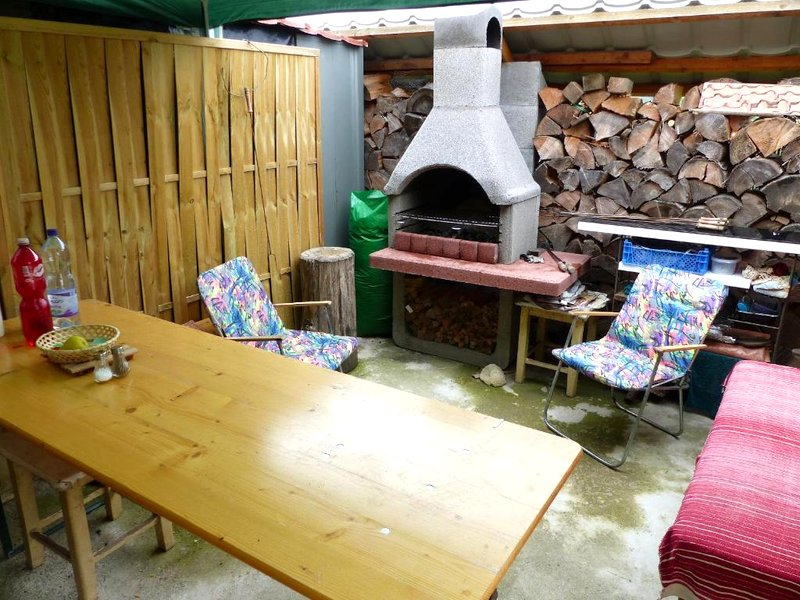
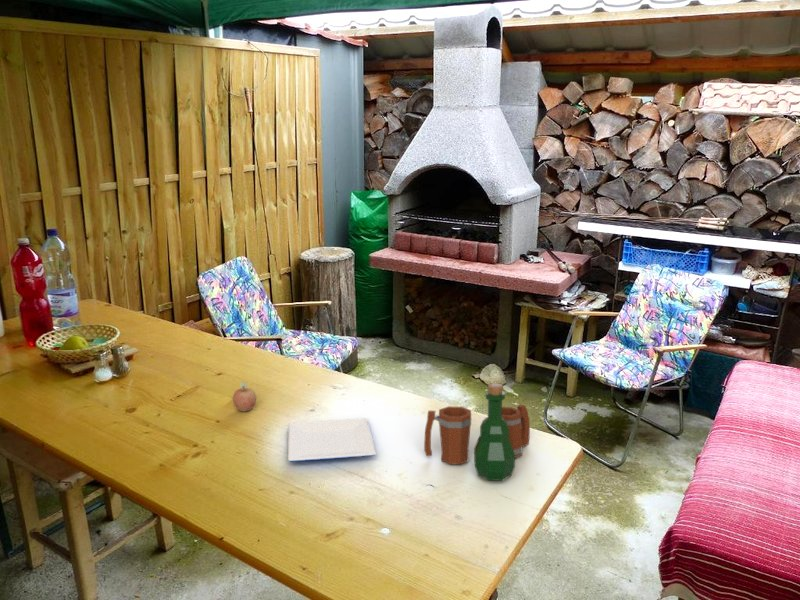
+ fruit [232,380,257,412]
+ tavern set [423,382,531,481]
+ plate [287,417,377,462]
